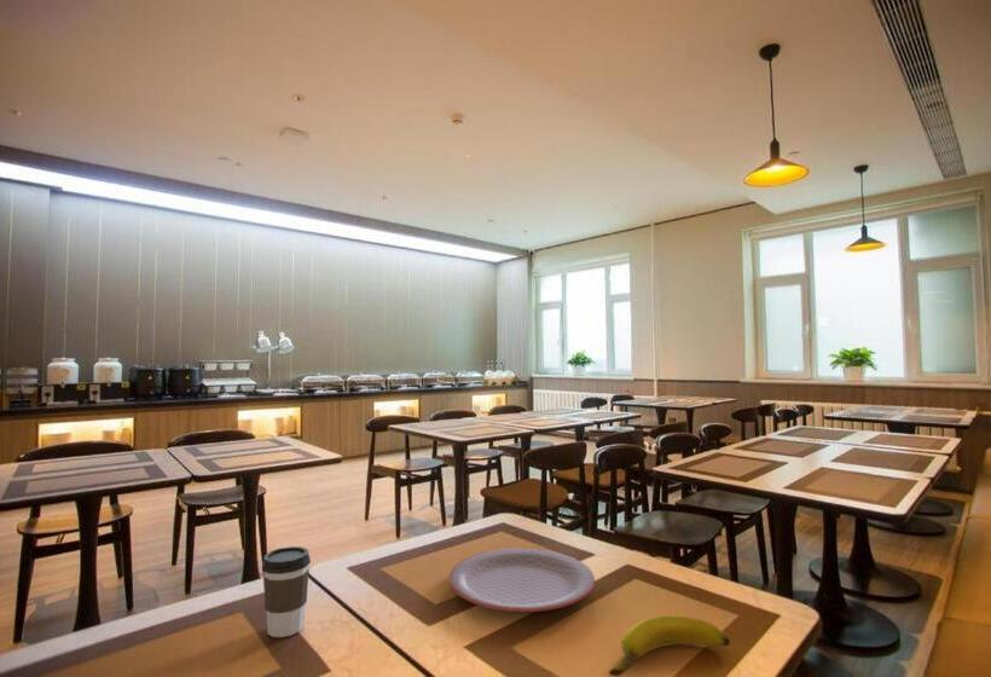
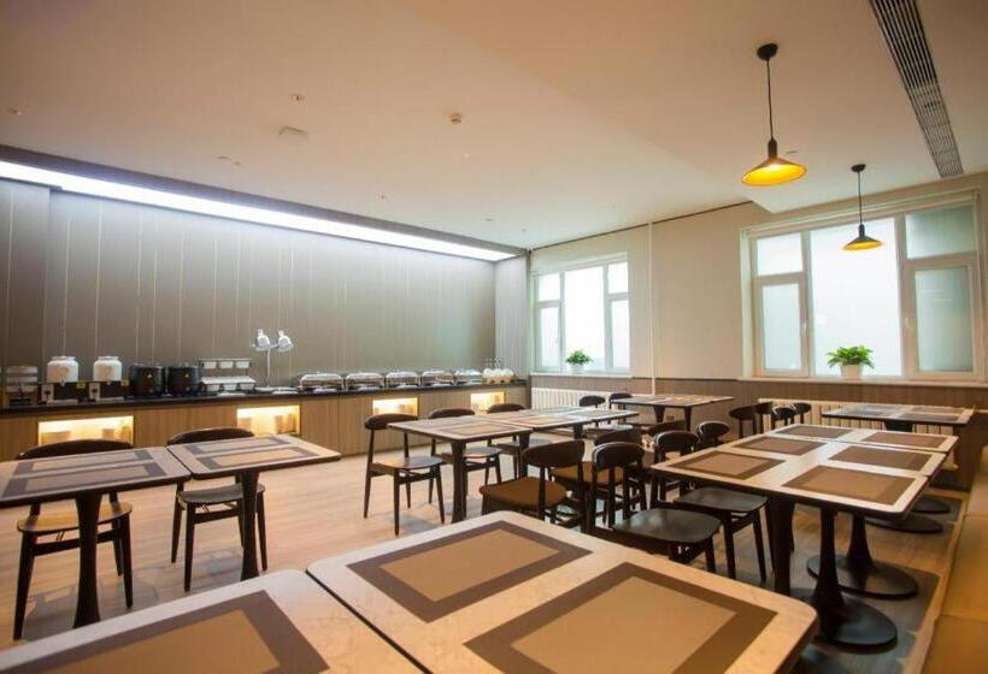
- coffee cup [261,545,312,638]
- plate [448,546,596,613]
- banana [608,614,731,677]
